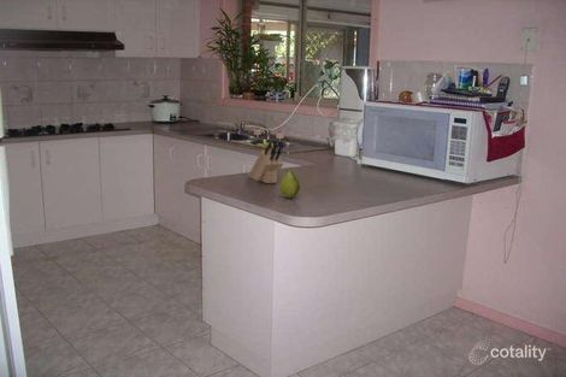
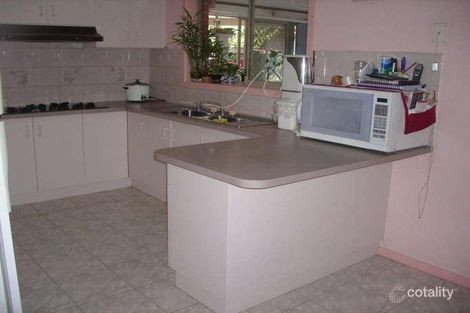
- fruit [278,170,301,199]
- knife block [247,140,285,184]
